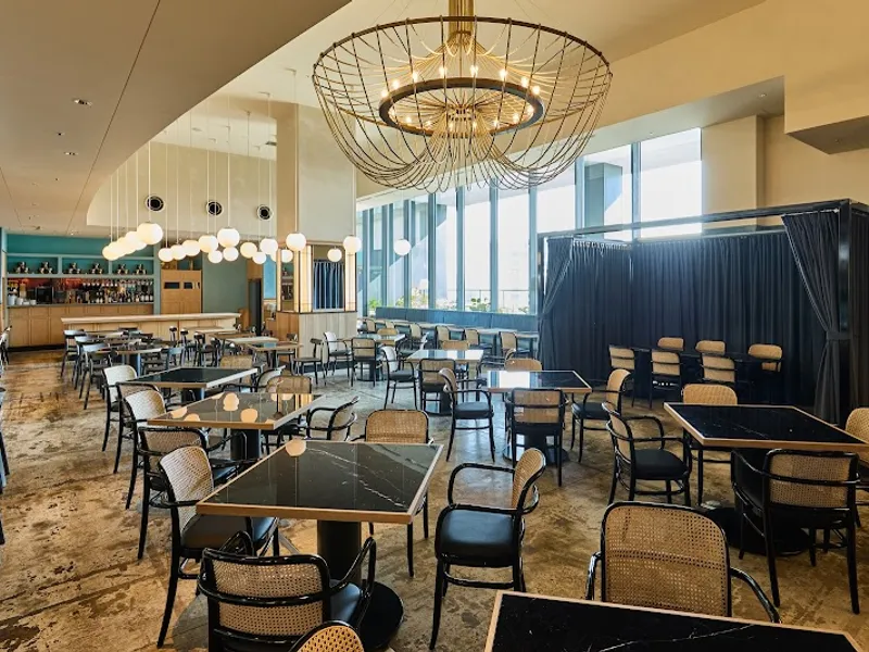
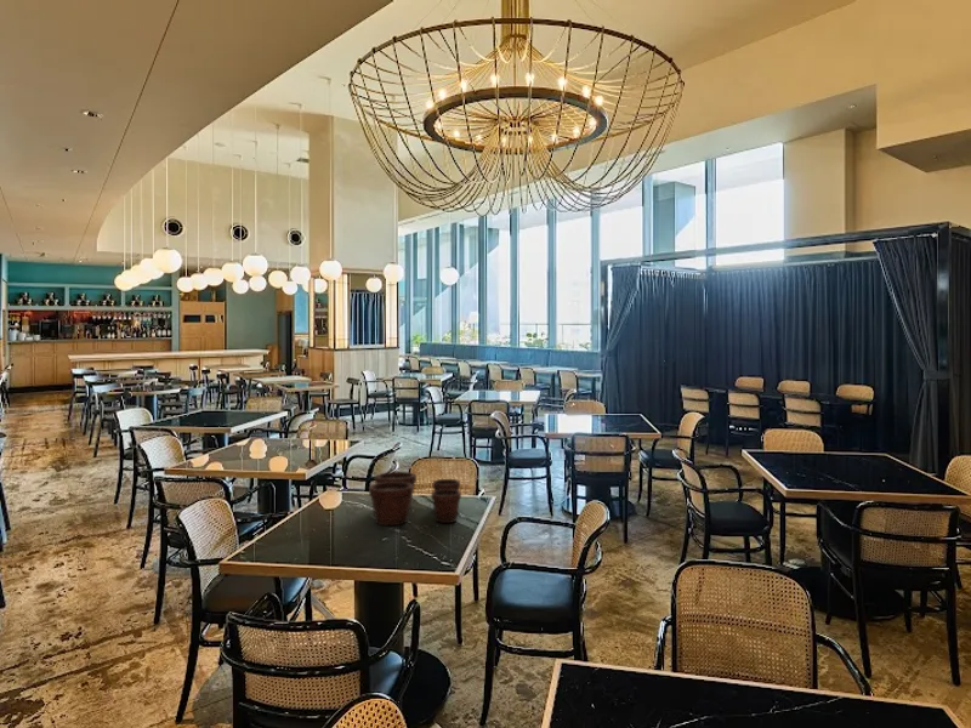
+ flower pot [368,471,462,527]
